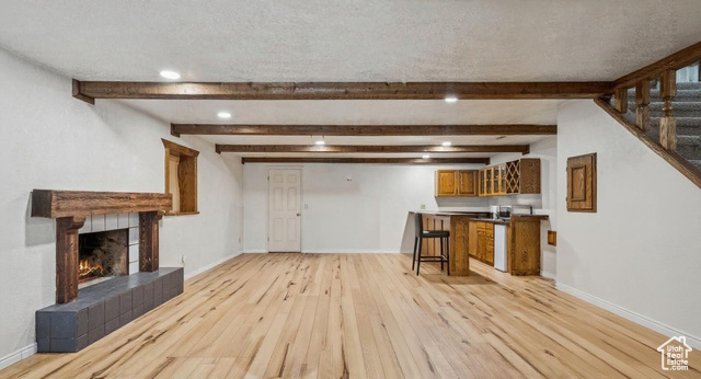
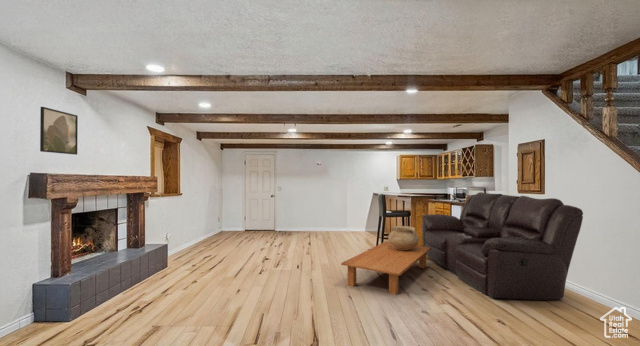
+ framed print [39,106,79,156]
+ ceramic pot [387,225,420,250]
+ coffee table [340,241,431,296]
+ sofa [421,191,584,301]
